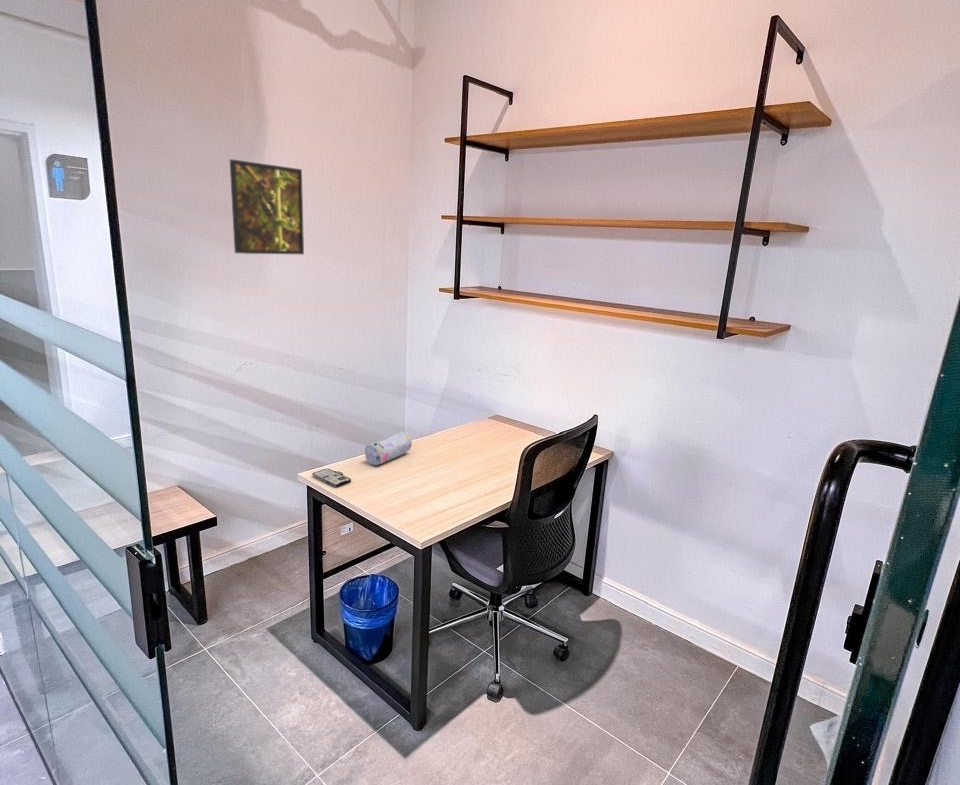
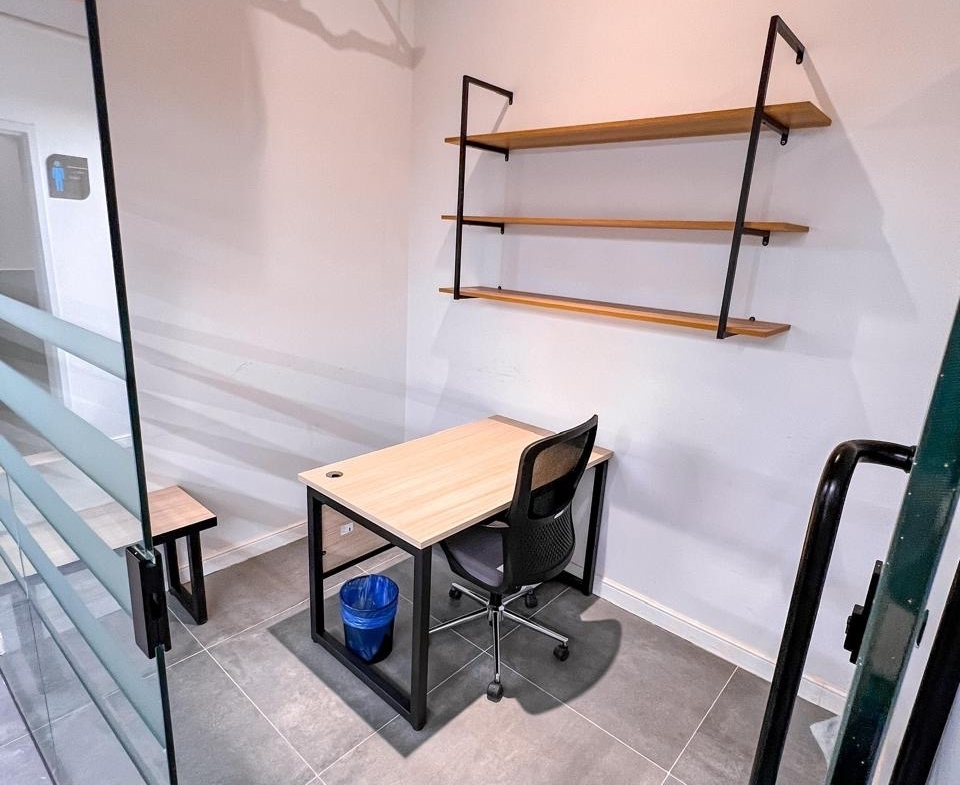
- phone case [311,468,352,488]
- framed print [229,158,305,256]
- pencil case [364,431,413,466]
